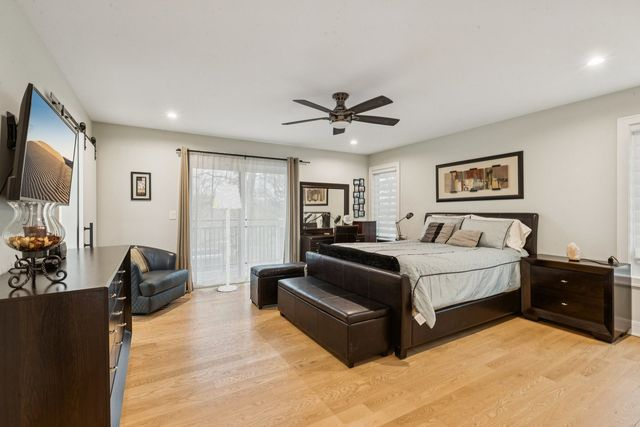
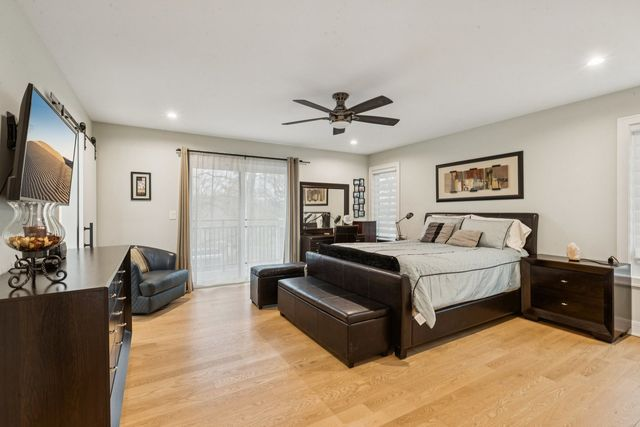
- lamp [212,184,243,293]
